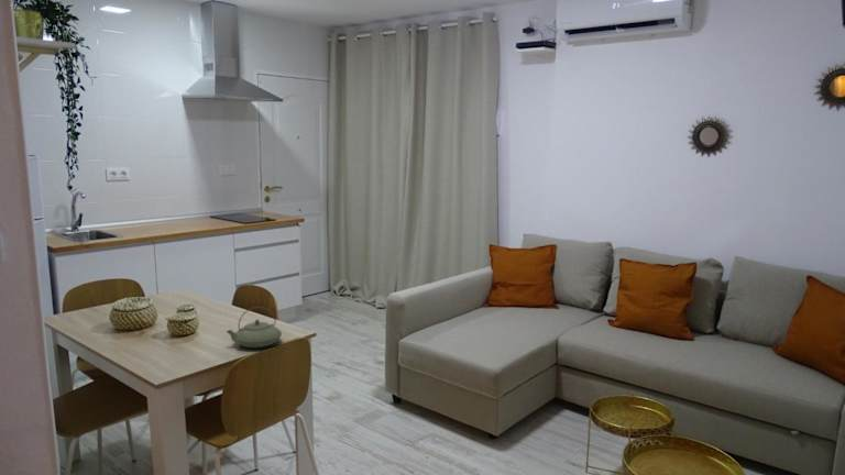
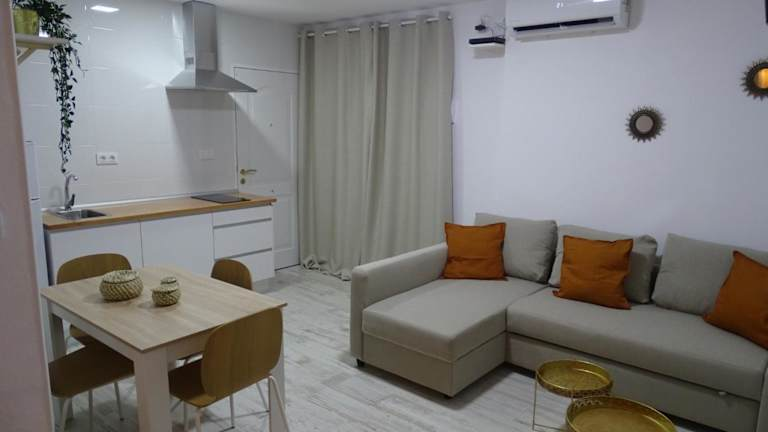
- teapot [226,306,283,349]
